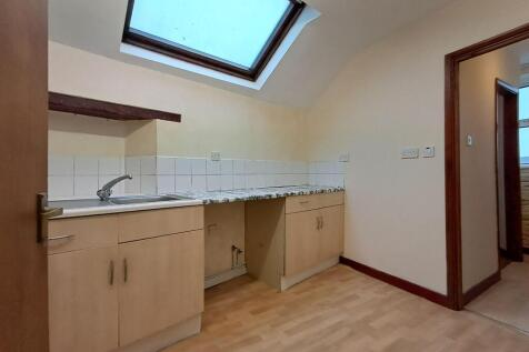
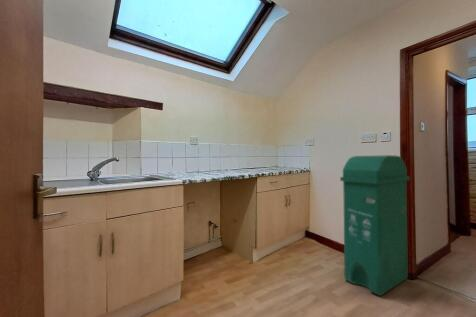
+ trash bin [339,154,411,296]
